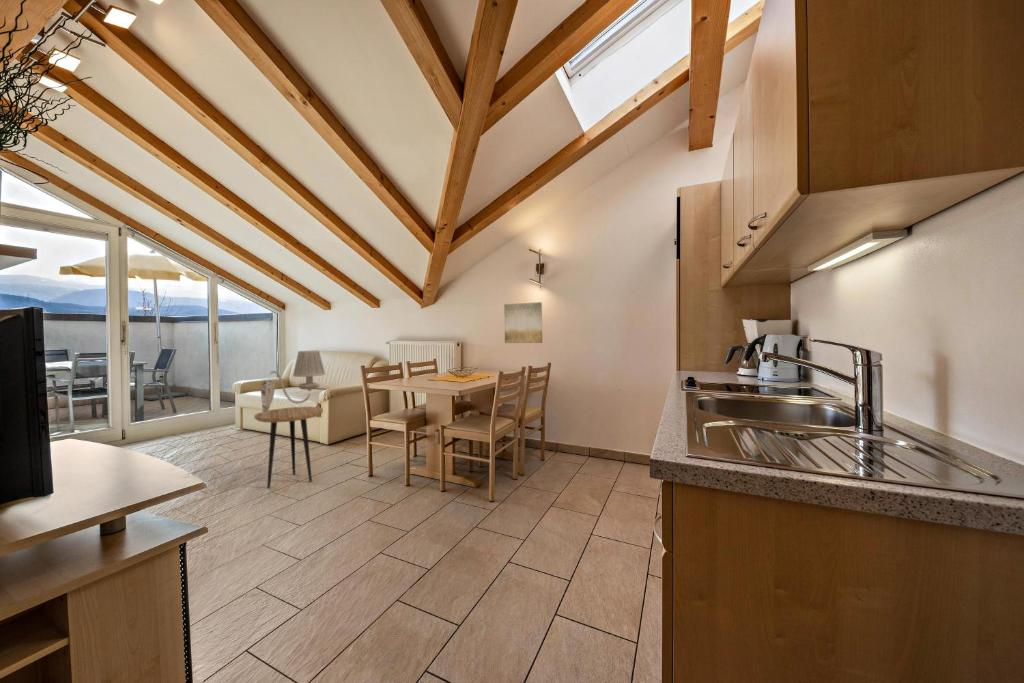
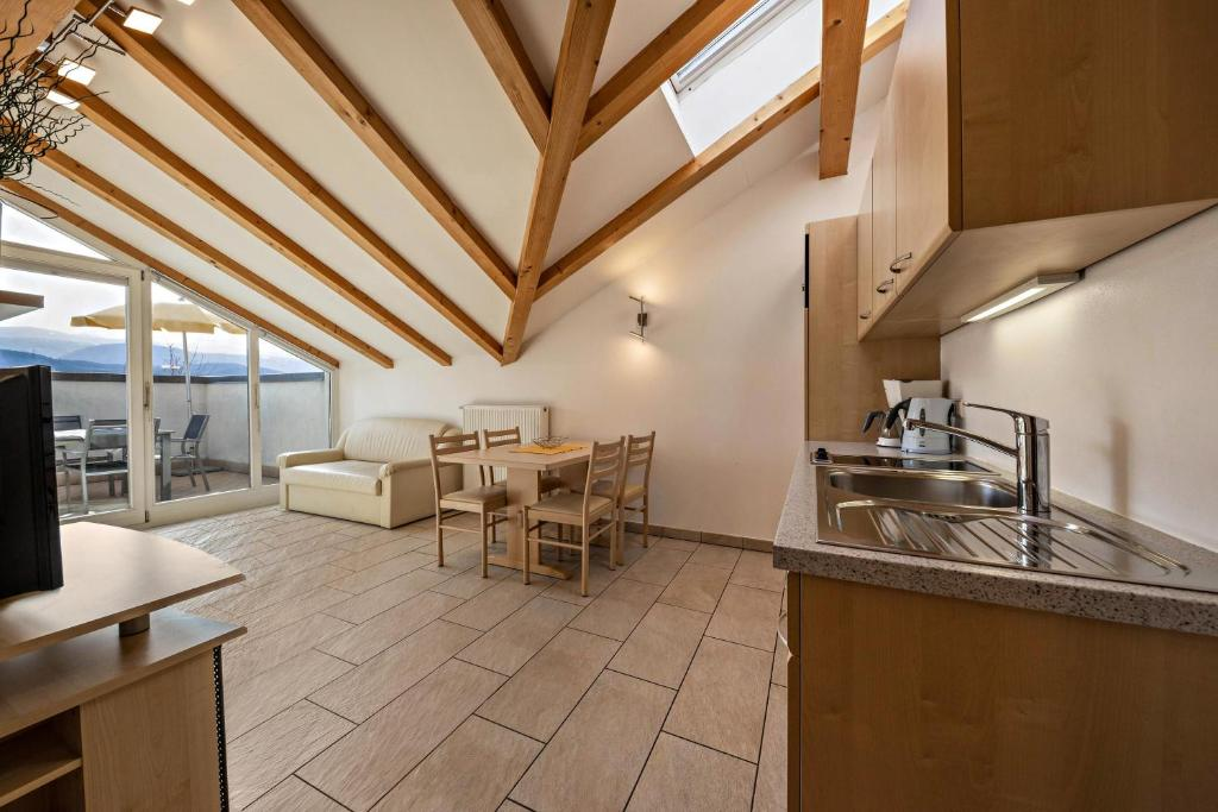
- side table [253,406,324,489]
- wall sconce [260,350,326,413]
- wall art [503,301,543,344]
